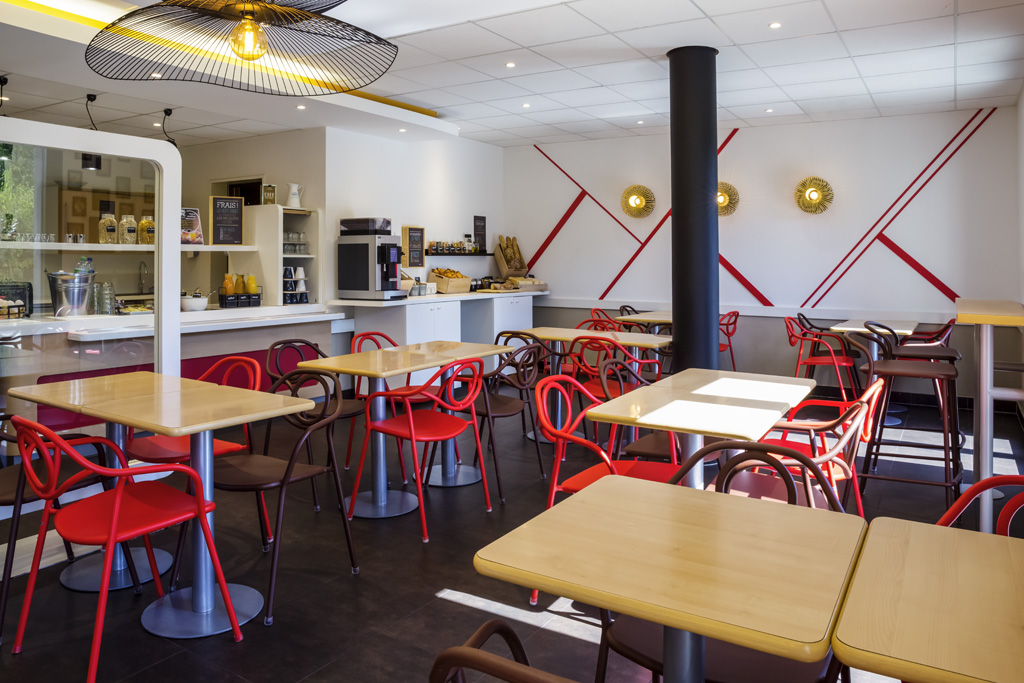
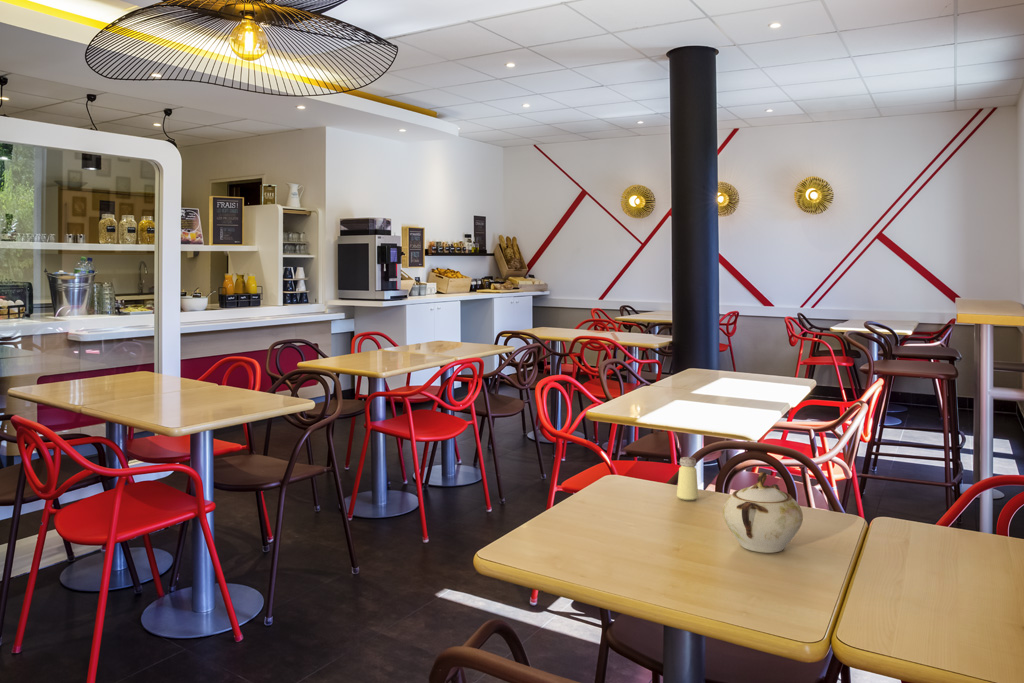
+ sugar bowl [722,471,804,554]
+ saltshaker [676,456,699,501]
